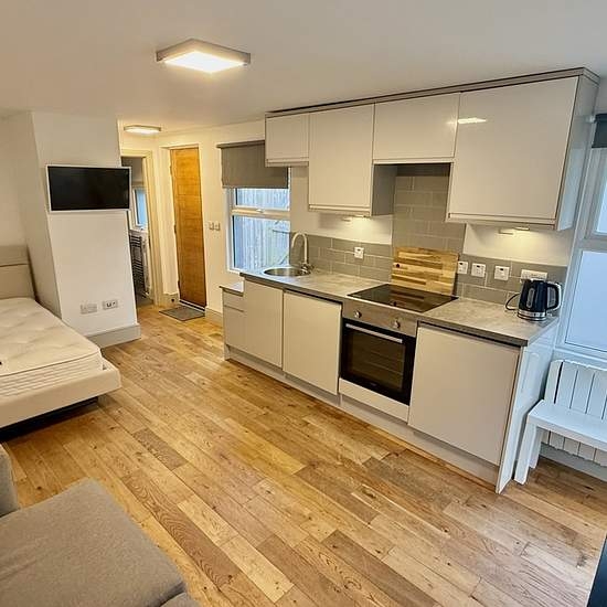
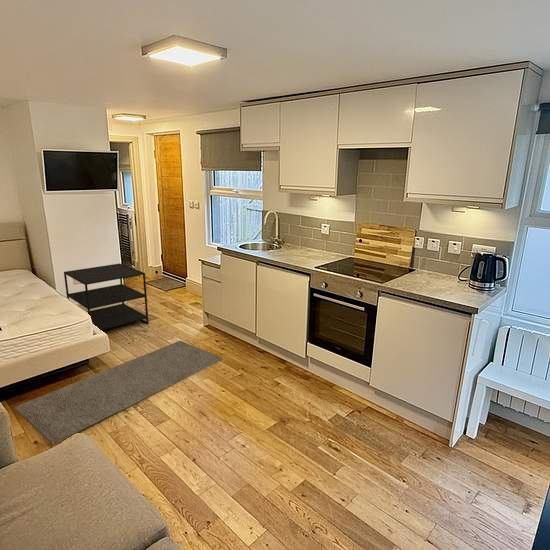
+ side table [63,263,150,331]
+ rug [13,340,223,446]
